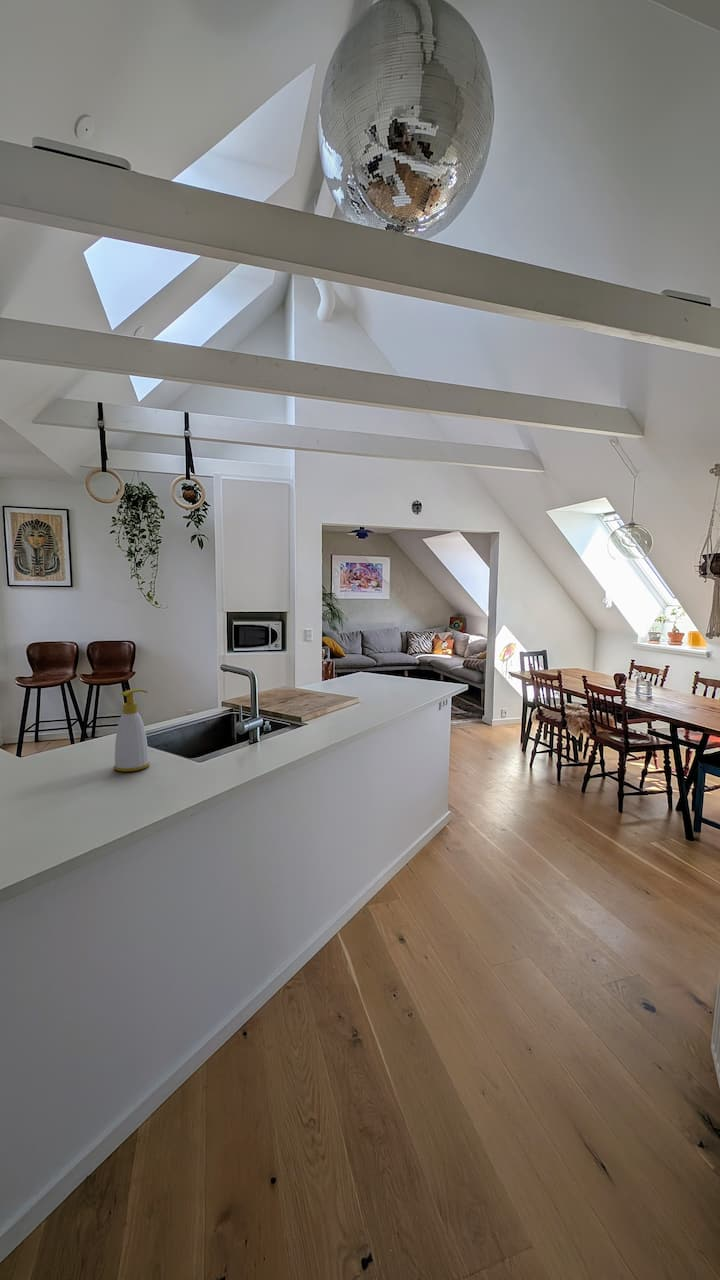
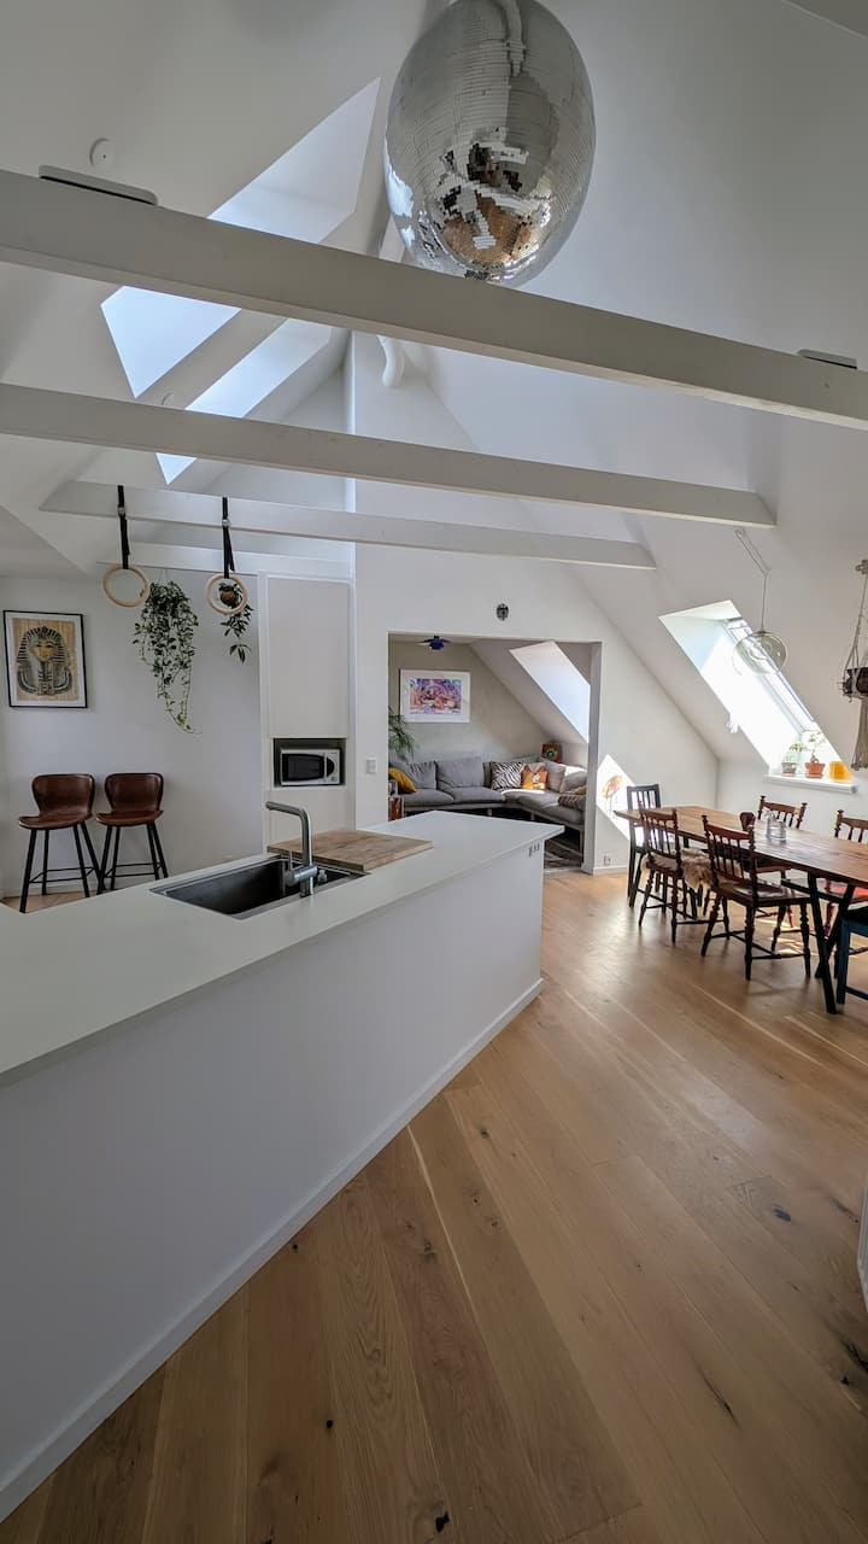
- soap bottle [113,688,151,773]
